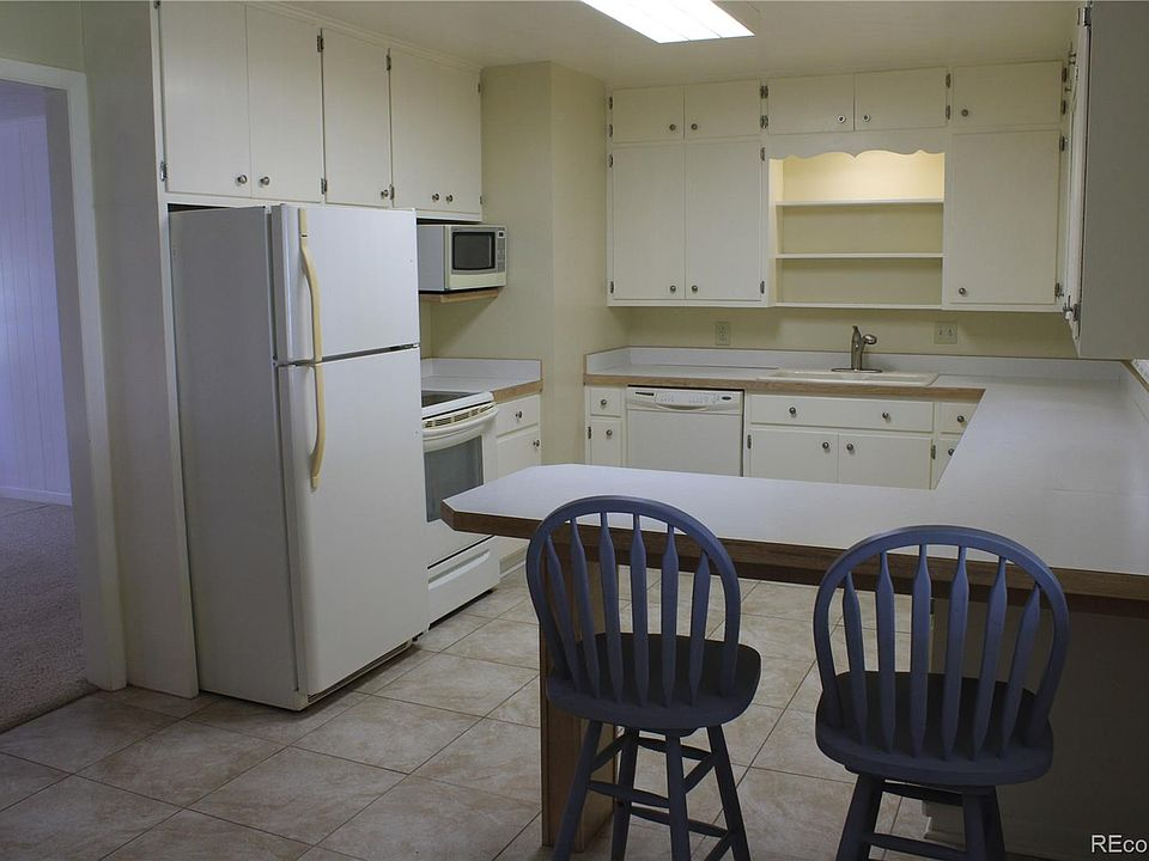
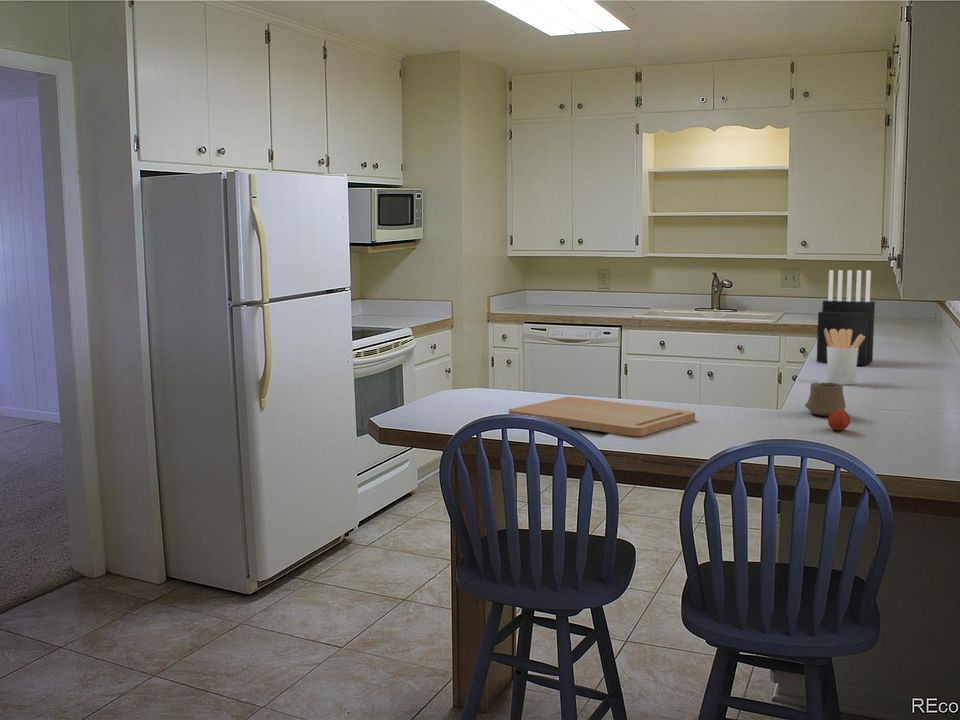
+ knife block [816,269,876,366]
+ utensil holder [824,328,865,386]
+ cutting board [508,396,696,437]
+ fruit [827,409,851,431]
+ cup [804,382,847,417]
